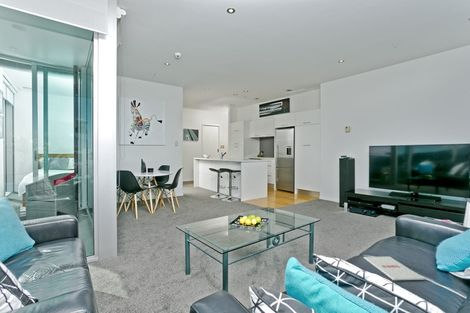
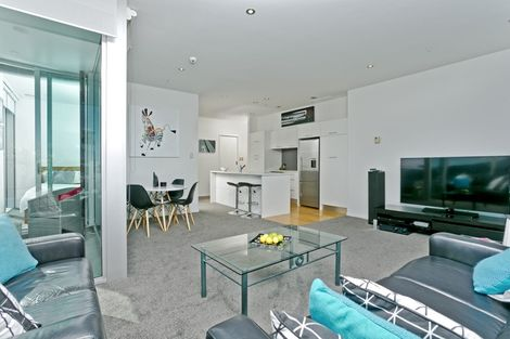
- magazine [363,256,426,281]
